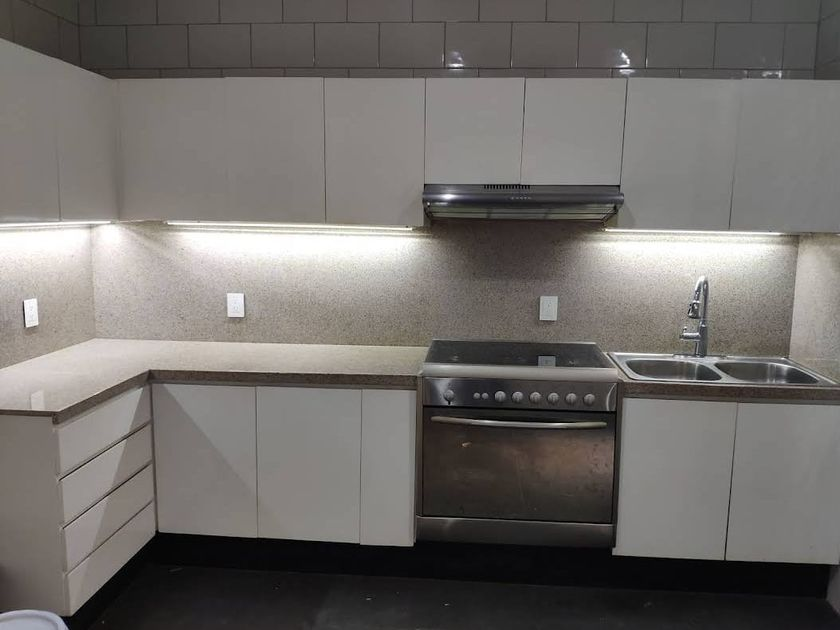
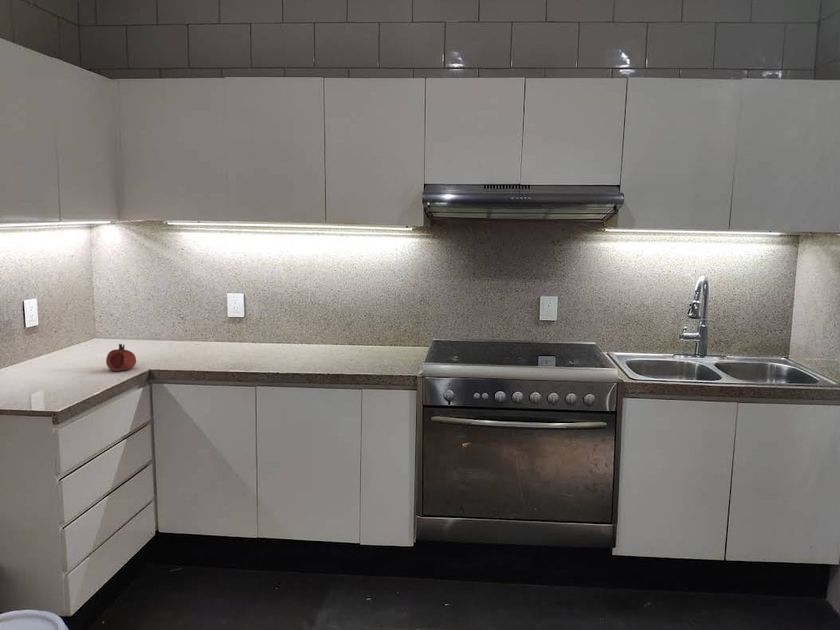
+ fruit [105,343,137,372]
